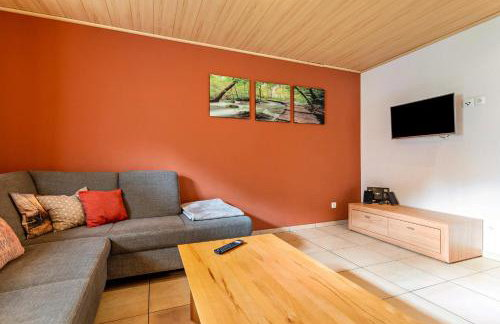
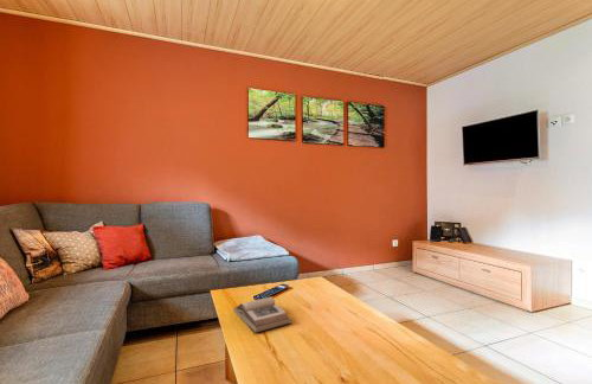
+ book [232,296,292,333]
